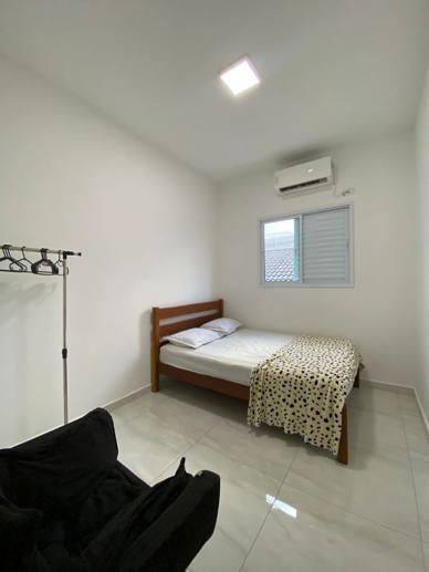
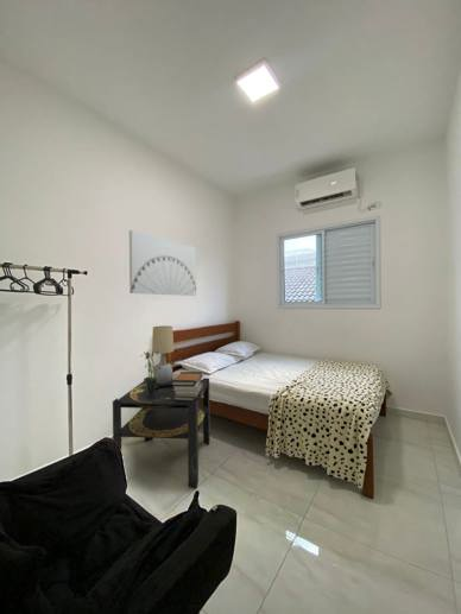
+ book stack [171,371,204,401]
+ side table [112,376,211,489]
+ wall art [128,229,197,297]
+ table lamp [151,324,175,384]
+ potted plant [139,348,160,395]
